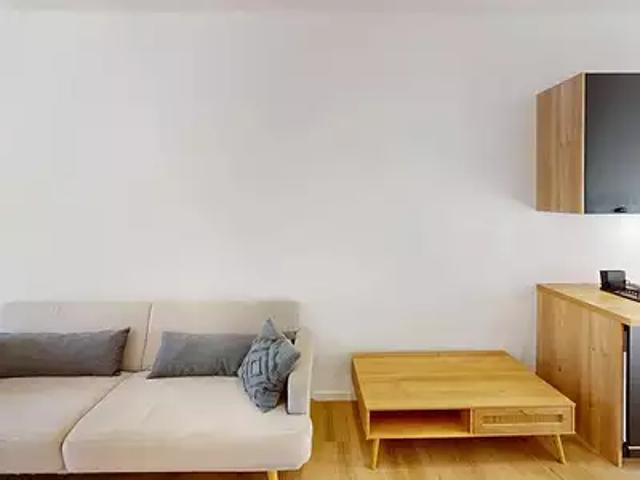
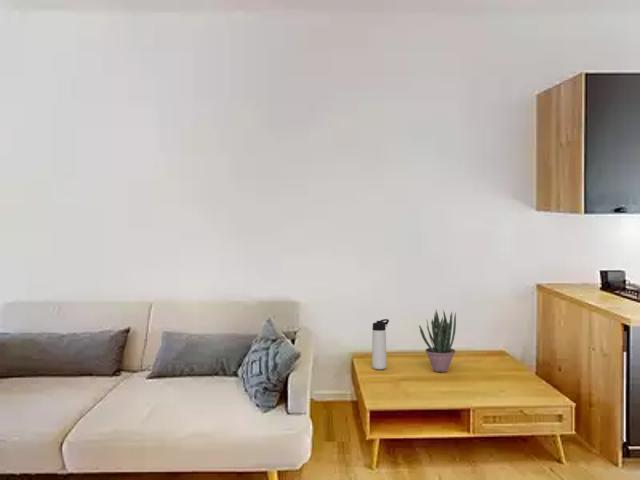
+ potted plant [418,309,457,373]
+ thermos bottle [371,318,390,370]
